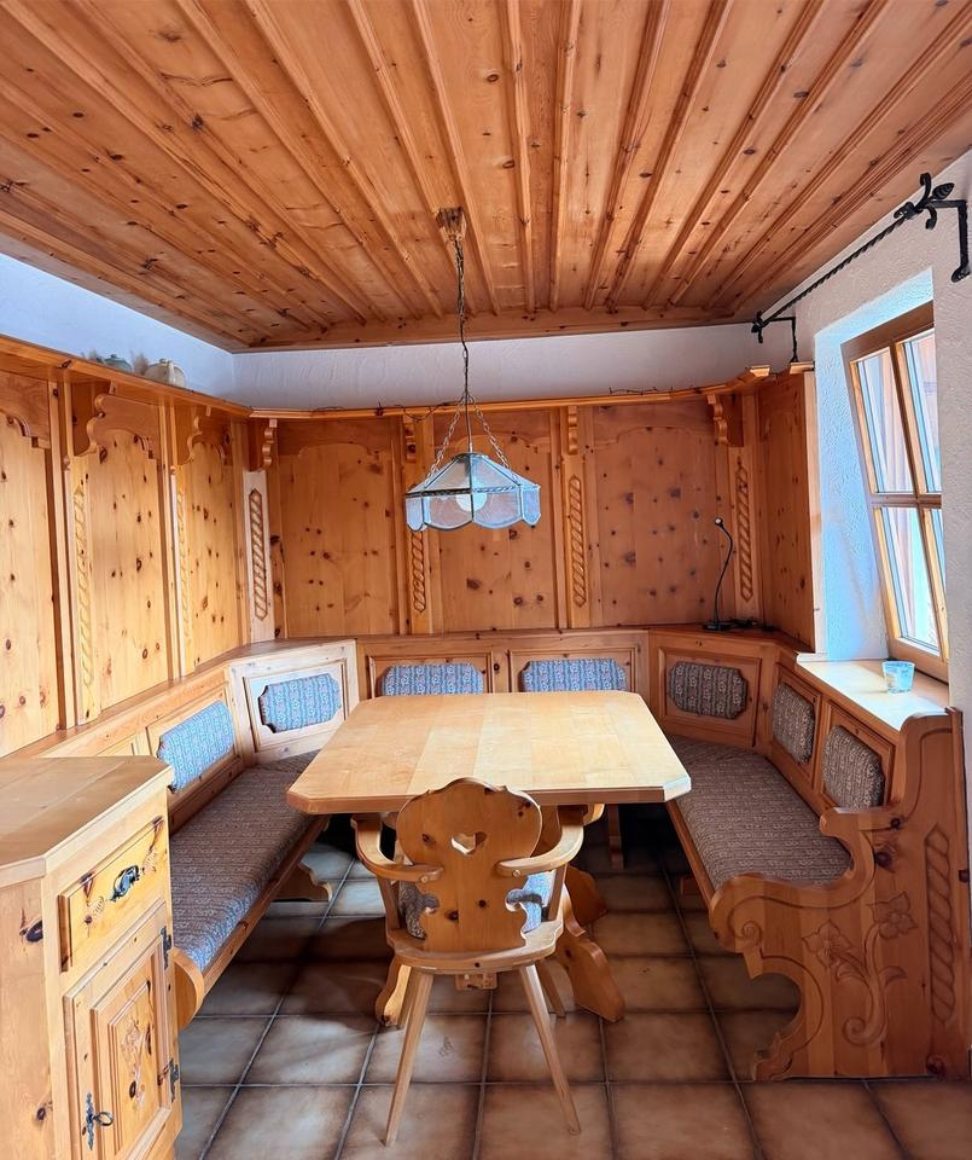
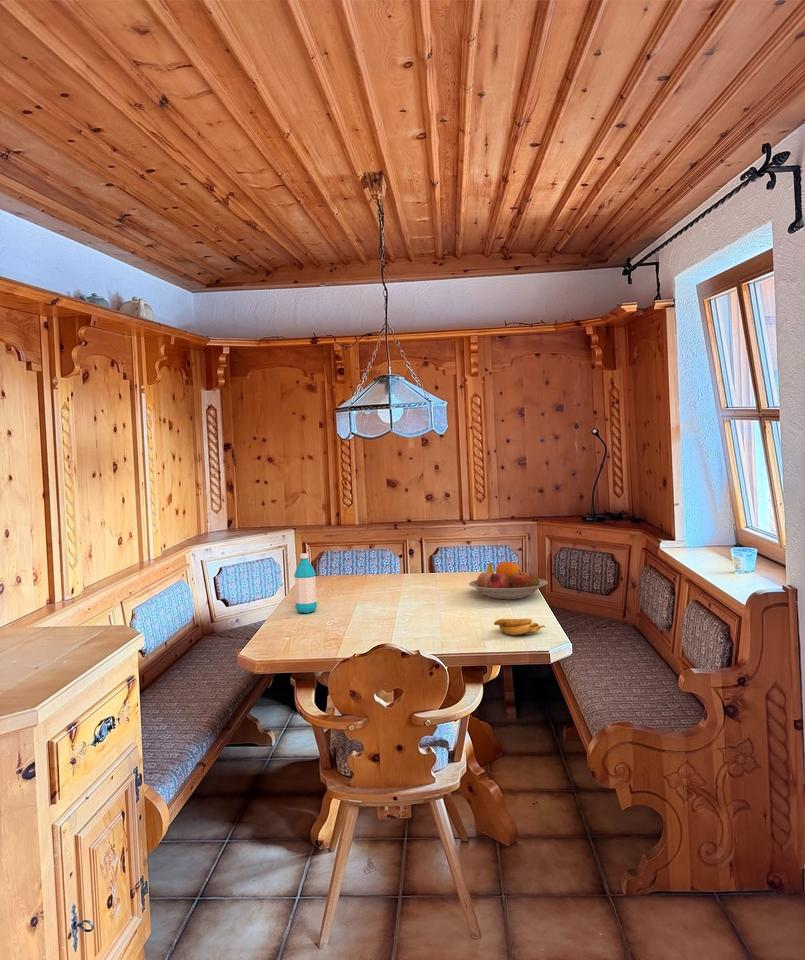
+ banana [493,618,547,636]
+ fruit bowl [468,560,549,600]
+ water bottle [293,552,318,614]
